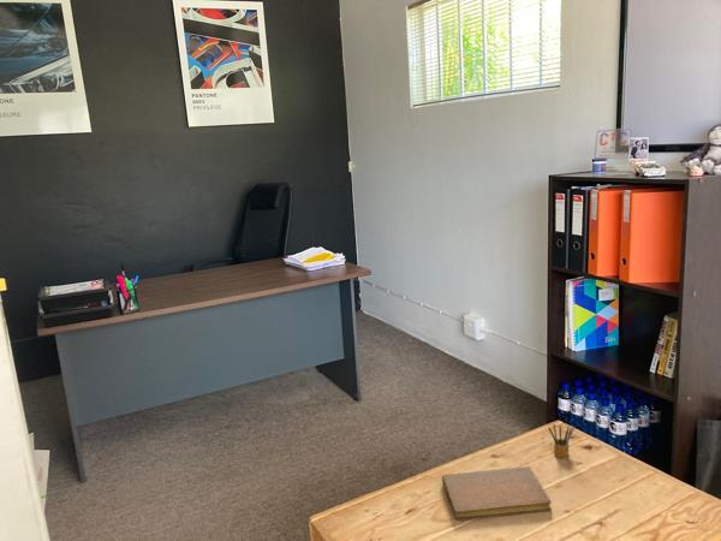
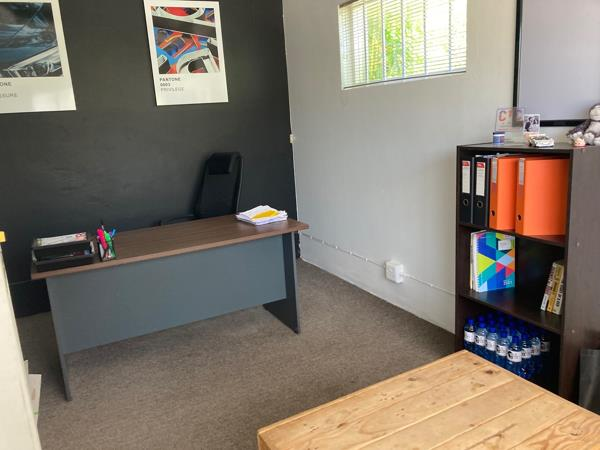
- notebook [441,465,553,522]
- pencil box [547,423,577,459]
